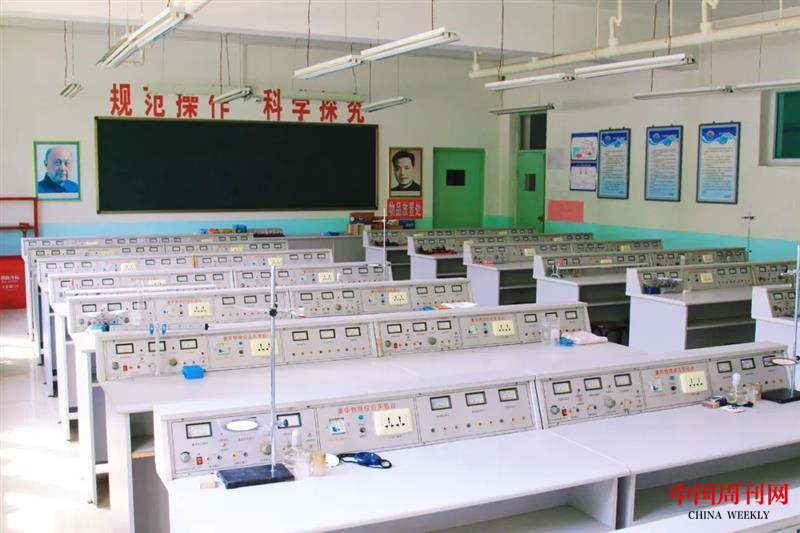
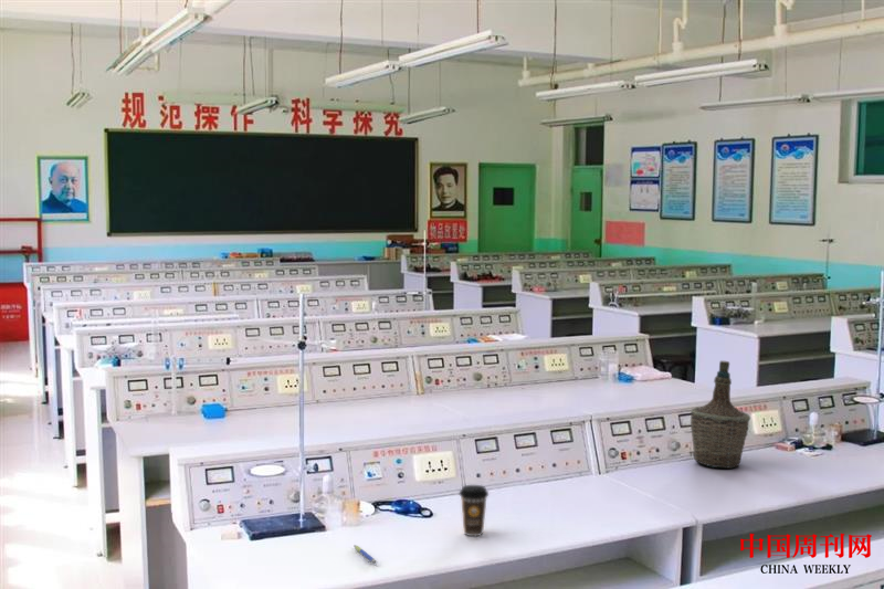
+ coffee cup [459,484,490,537]
+ bottle [690,359,751,470]
+ pen [352,544,377,565]
